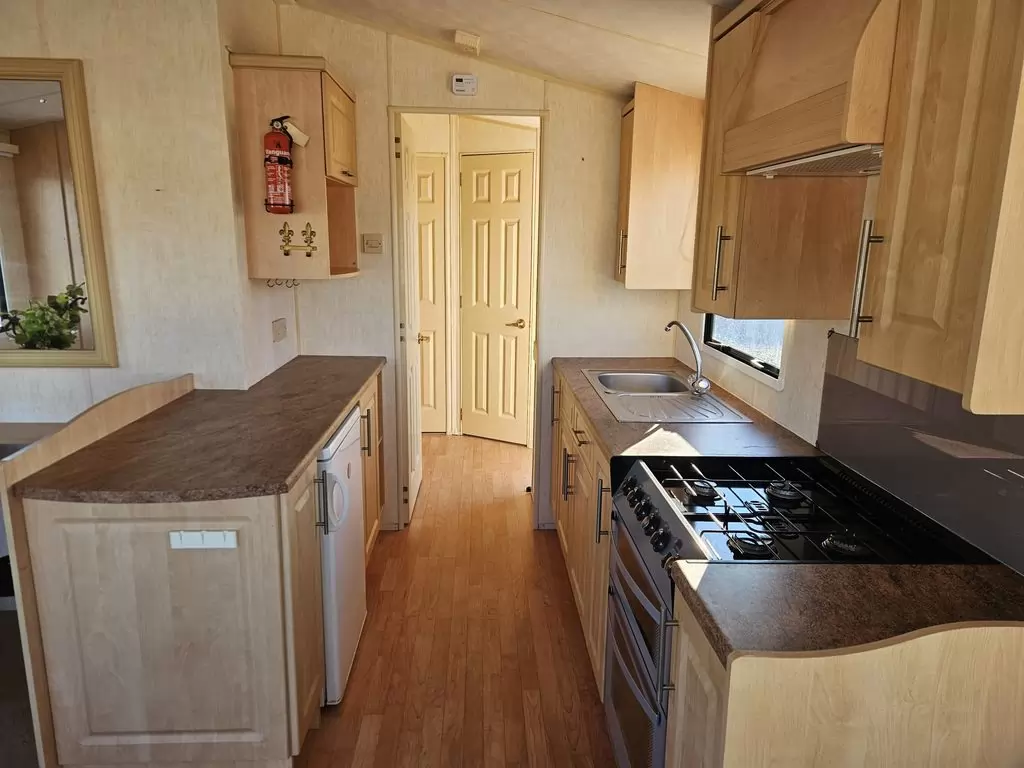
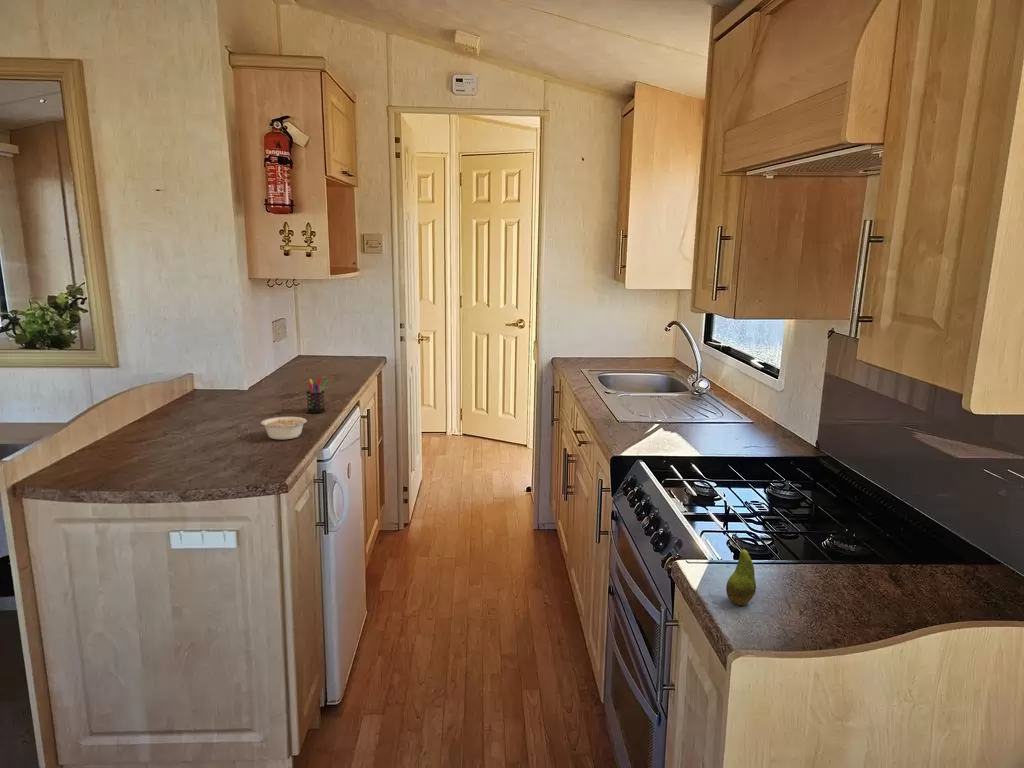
+ pen holder [305,377,328,414]
+ fruit [725,533,757,606]
+ legume [260,416,308,440]
